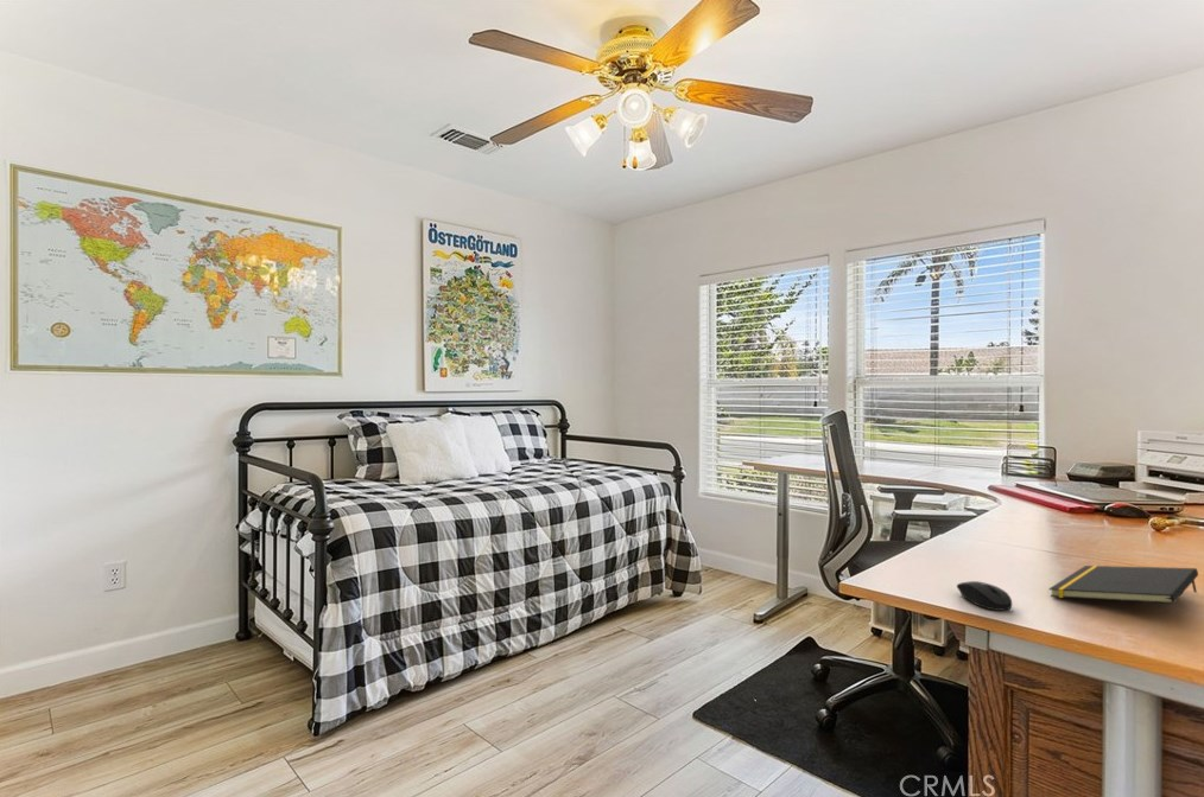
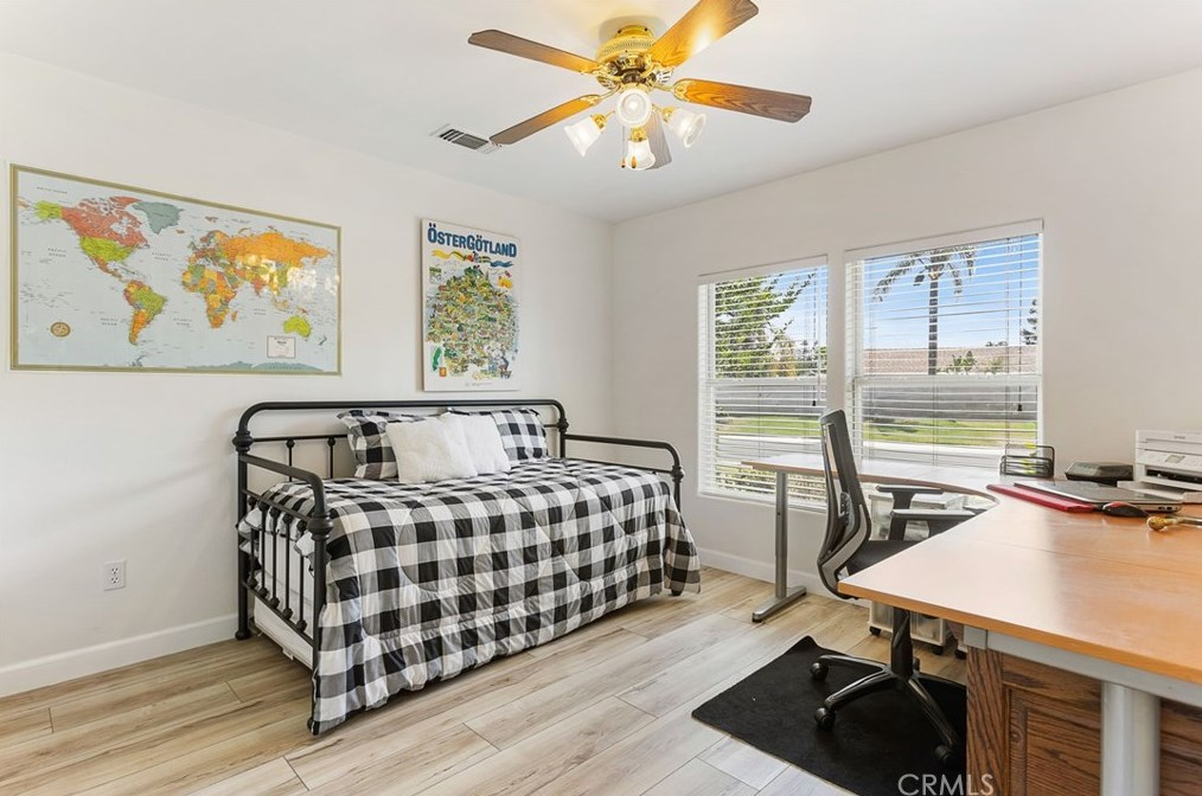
- notepad [1047,565,1199,605]
- mouse [956,580,1013,612]
